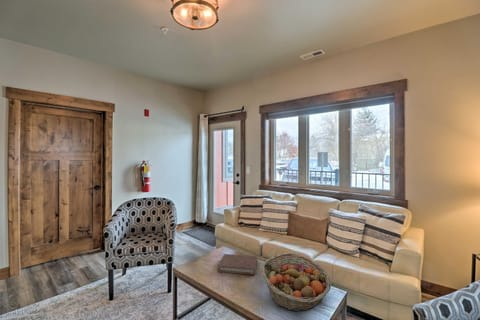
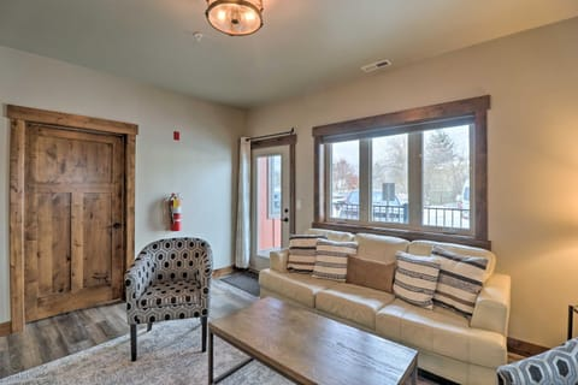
- fruit basket [260,252,332,312]
- book [216,253,259,276]
